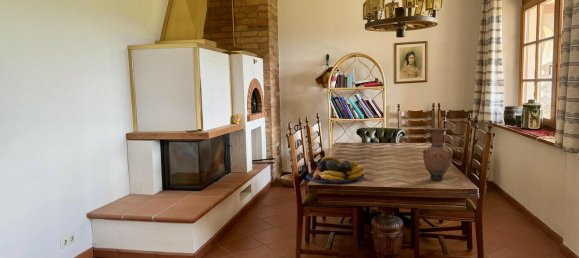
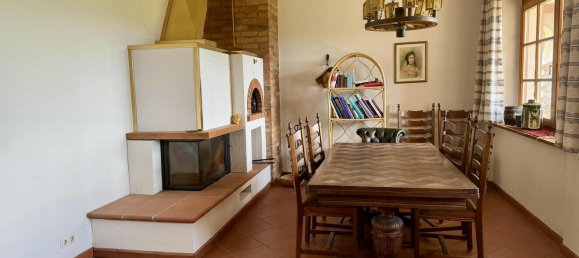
- vase [422,127,454,181]
- fruit bowl [305,155,365,184]
